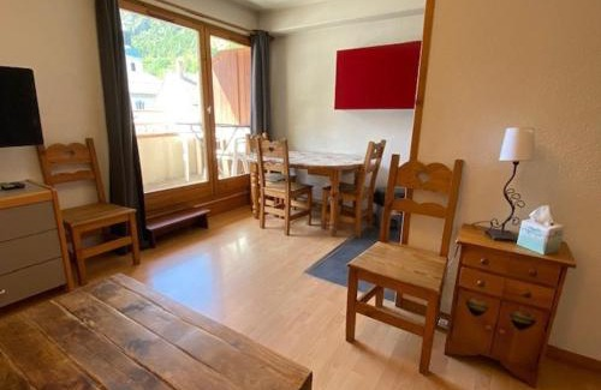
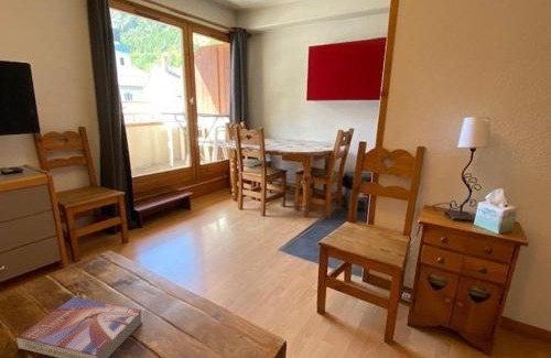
+ textbook [15,296,144,358]
